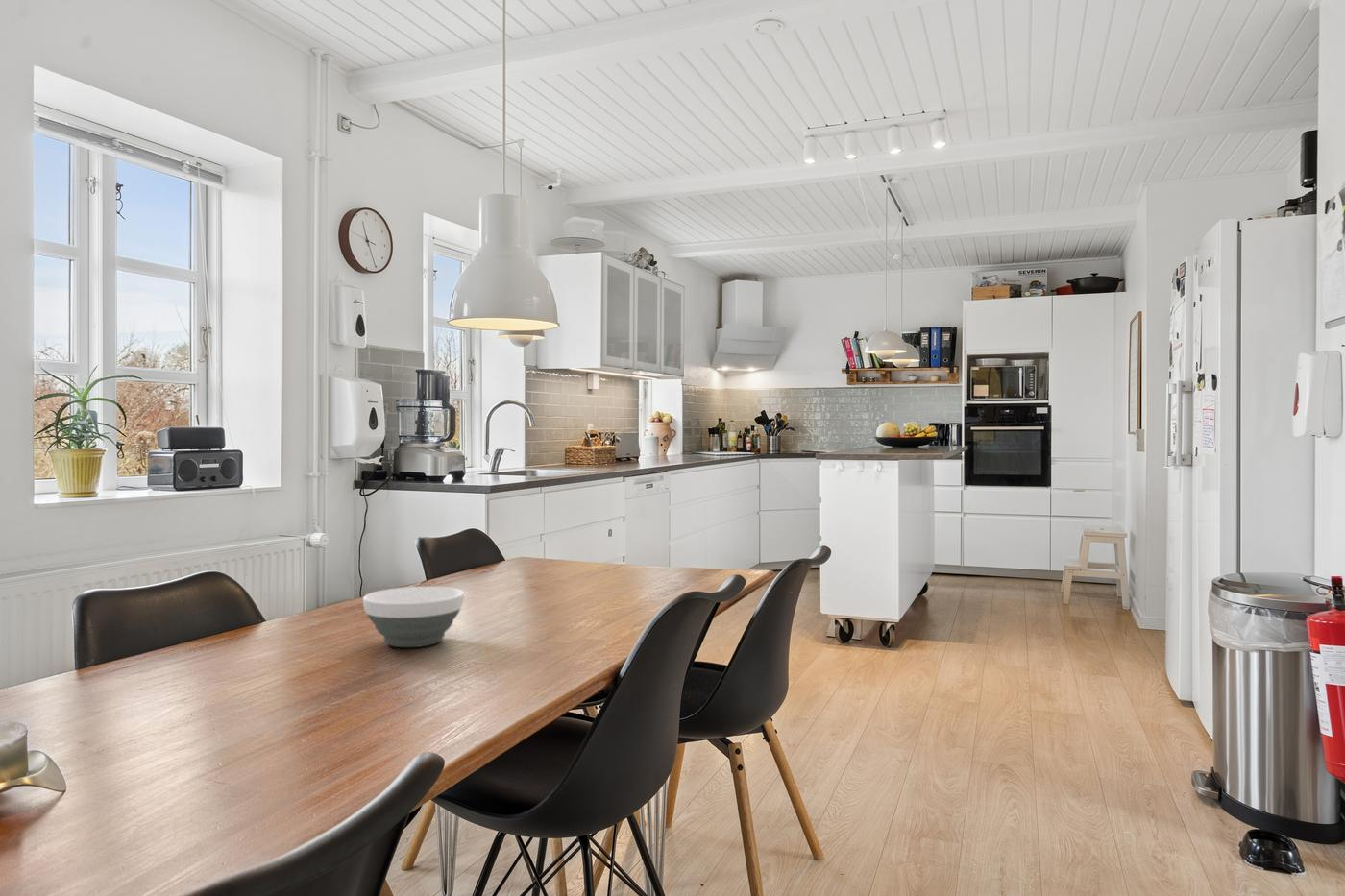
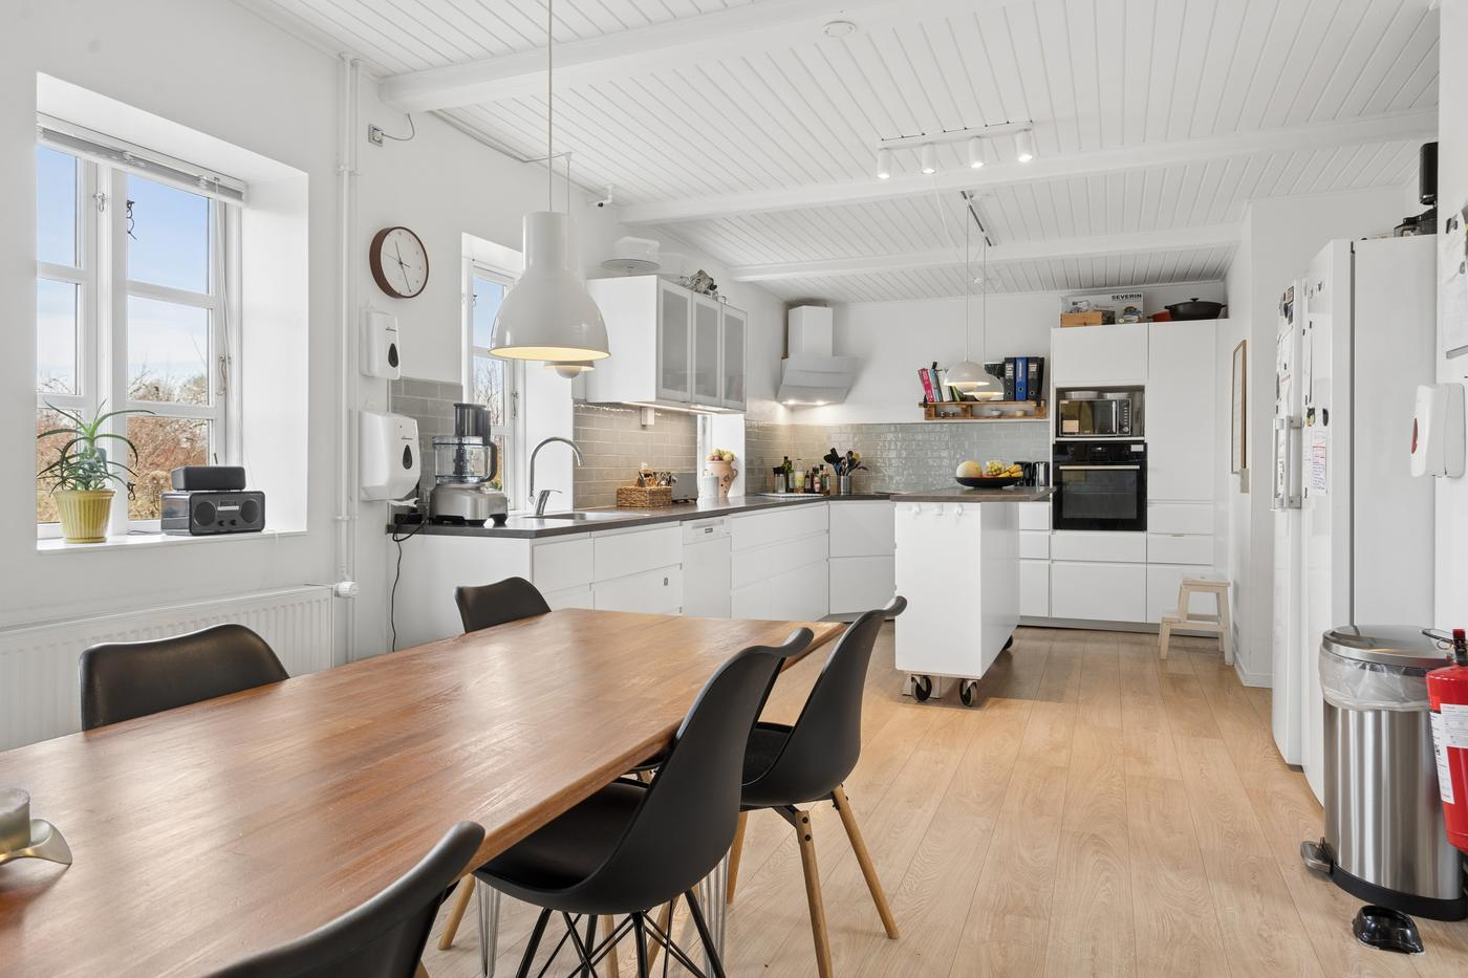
- bowl [362,586,465,648]
